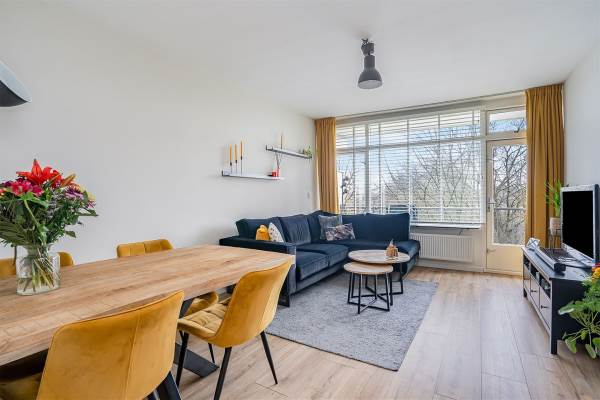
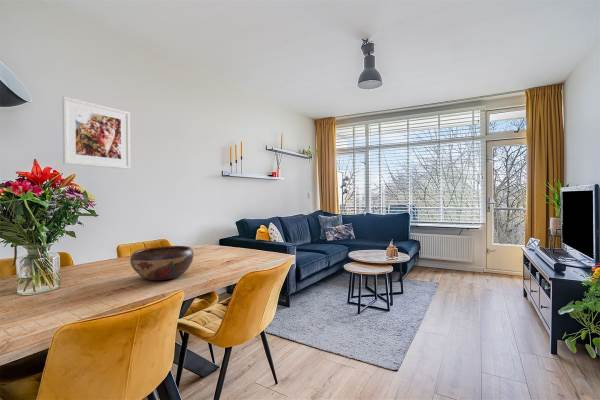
+ decorative bowl [129,245,195,281]
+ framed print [61,95,132,170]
